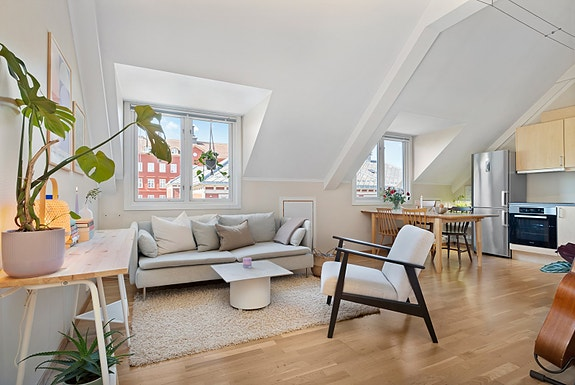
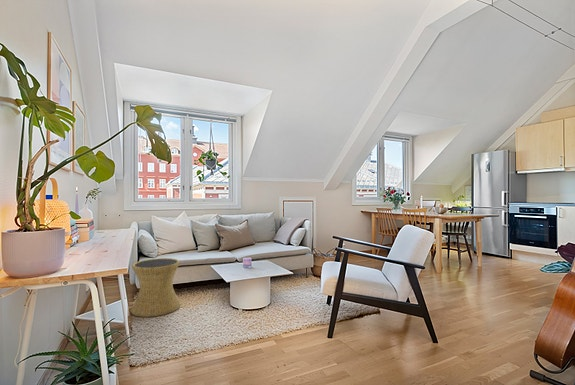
+ side table [130,257,181,318]
